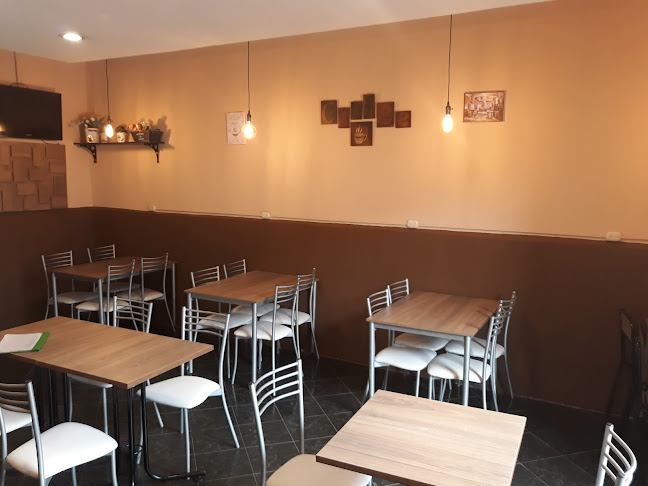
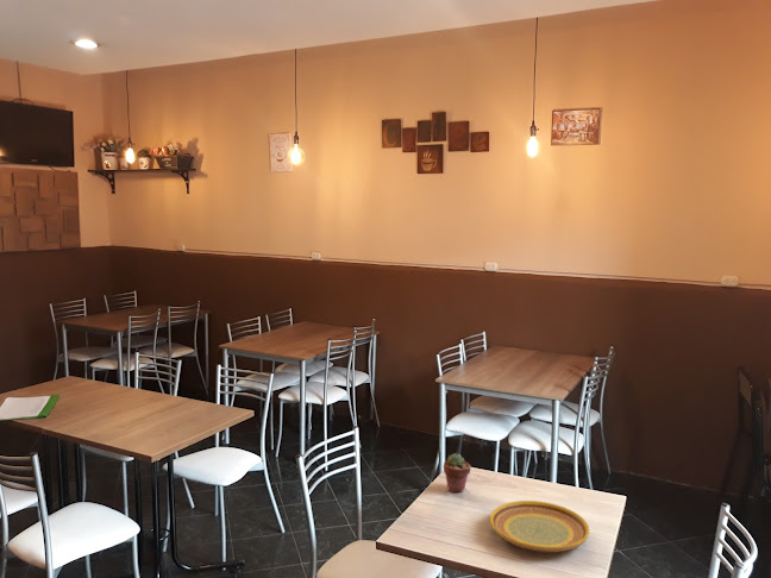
+ plate [489,500,590,554]
+ potted succulent [443,452,472,494]
